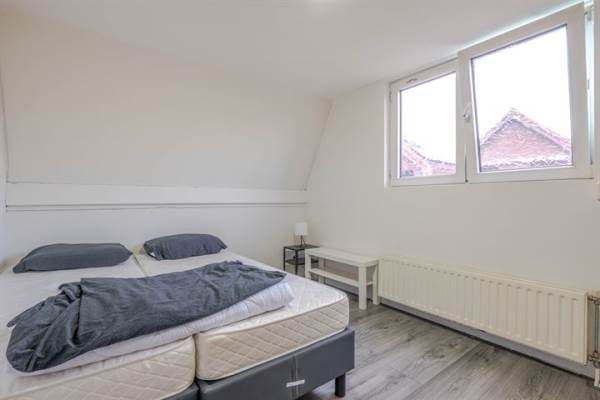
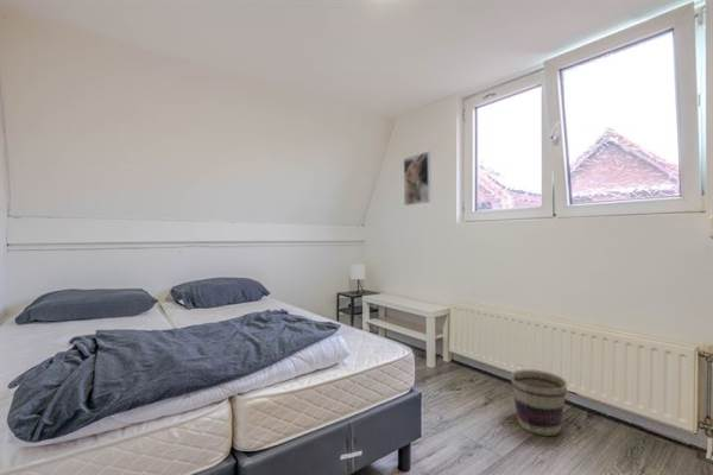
+ basket [510,368,568,437]
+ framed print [403,151,433,207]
